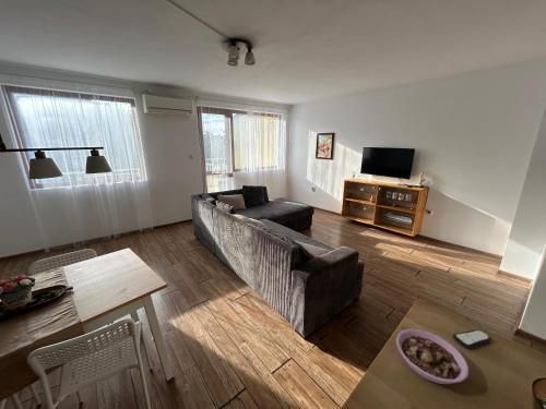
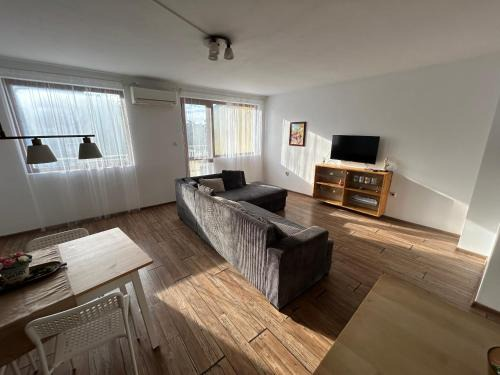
- remote control [452,329,492,350]
- bowl [395,328,470,385]
